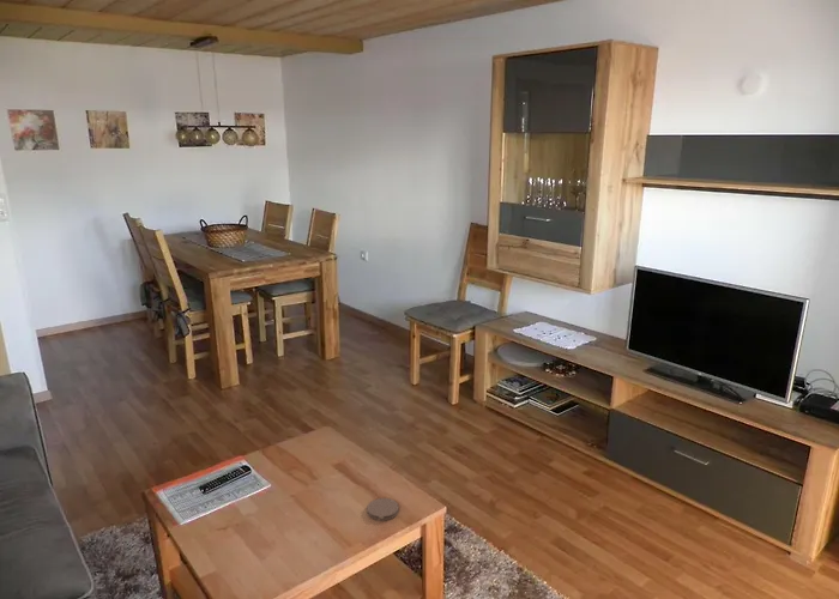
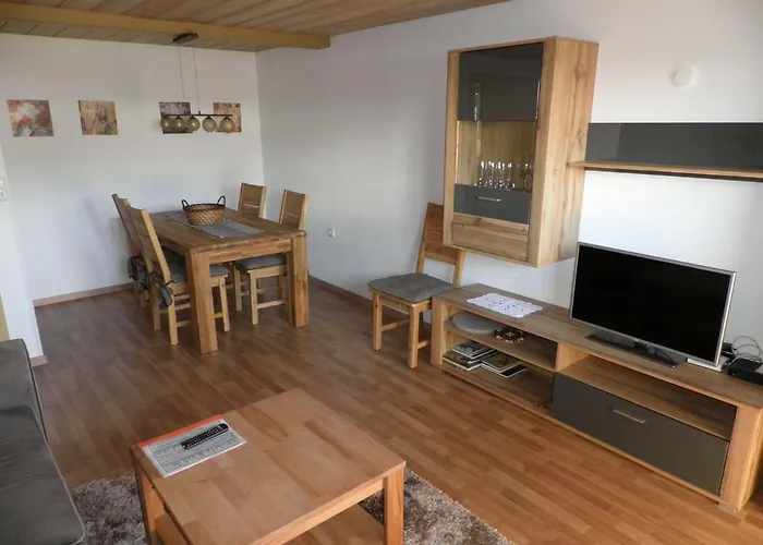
- coaster [366,497,400,521]
